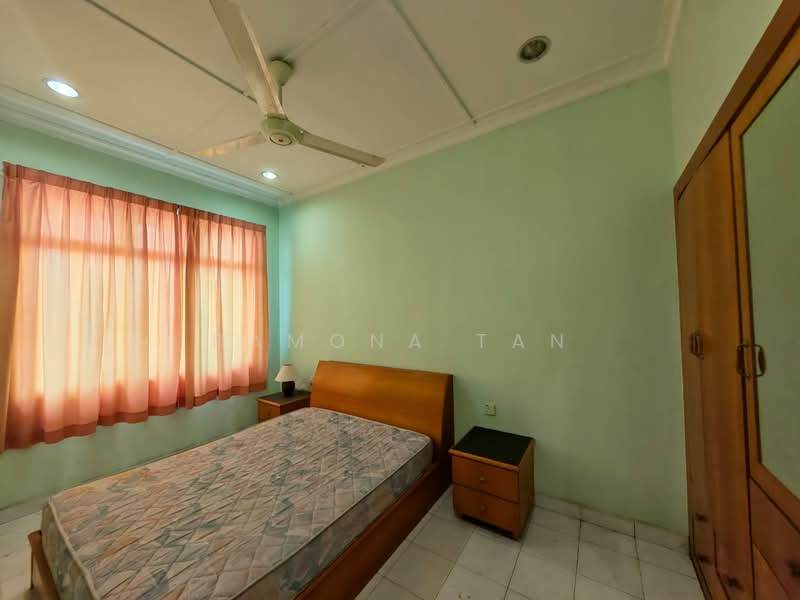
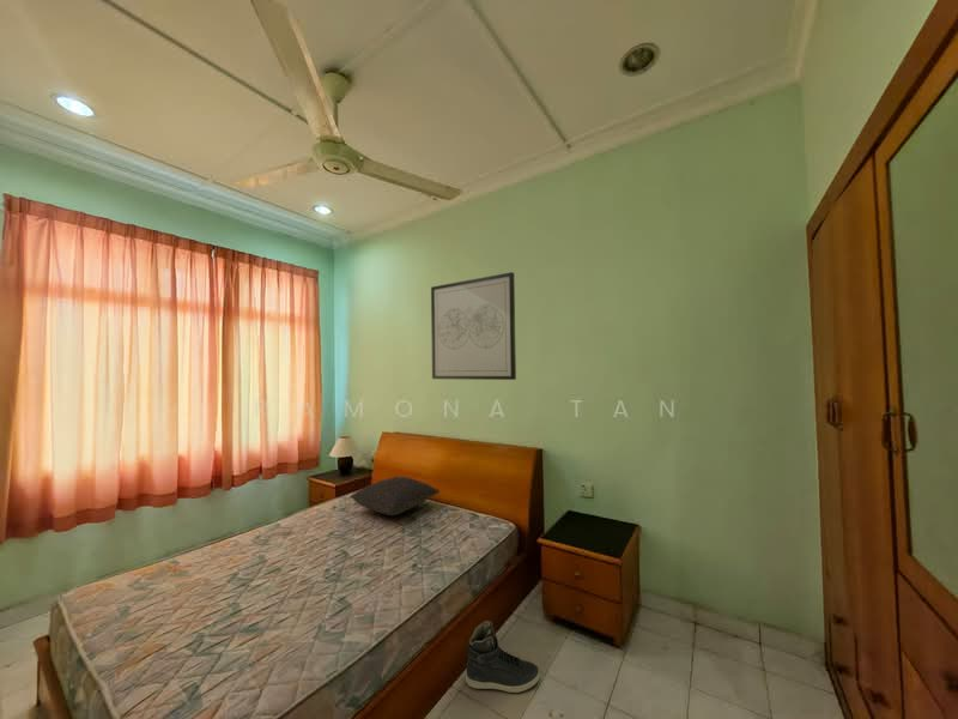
+ sneaker [465,620,541,694]
+ pillow [347,476,441,516]
+ wall art [430,271,517,381]
